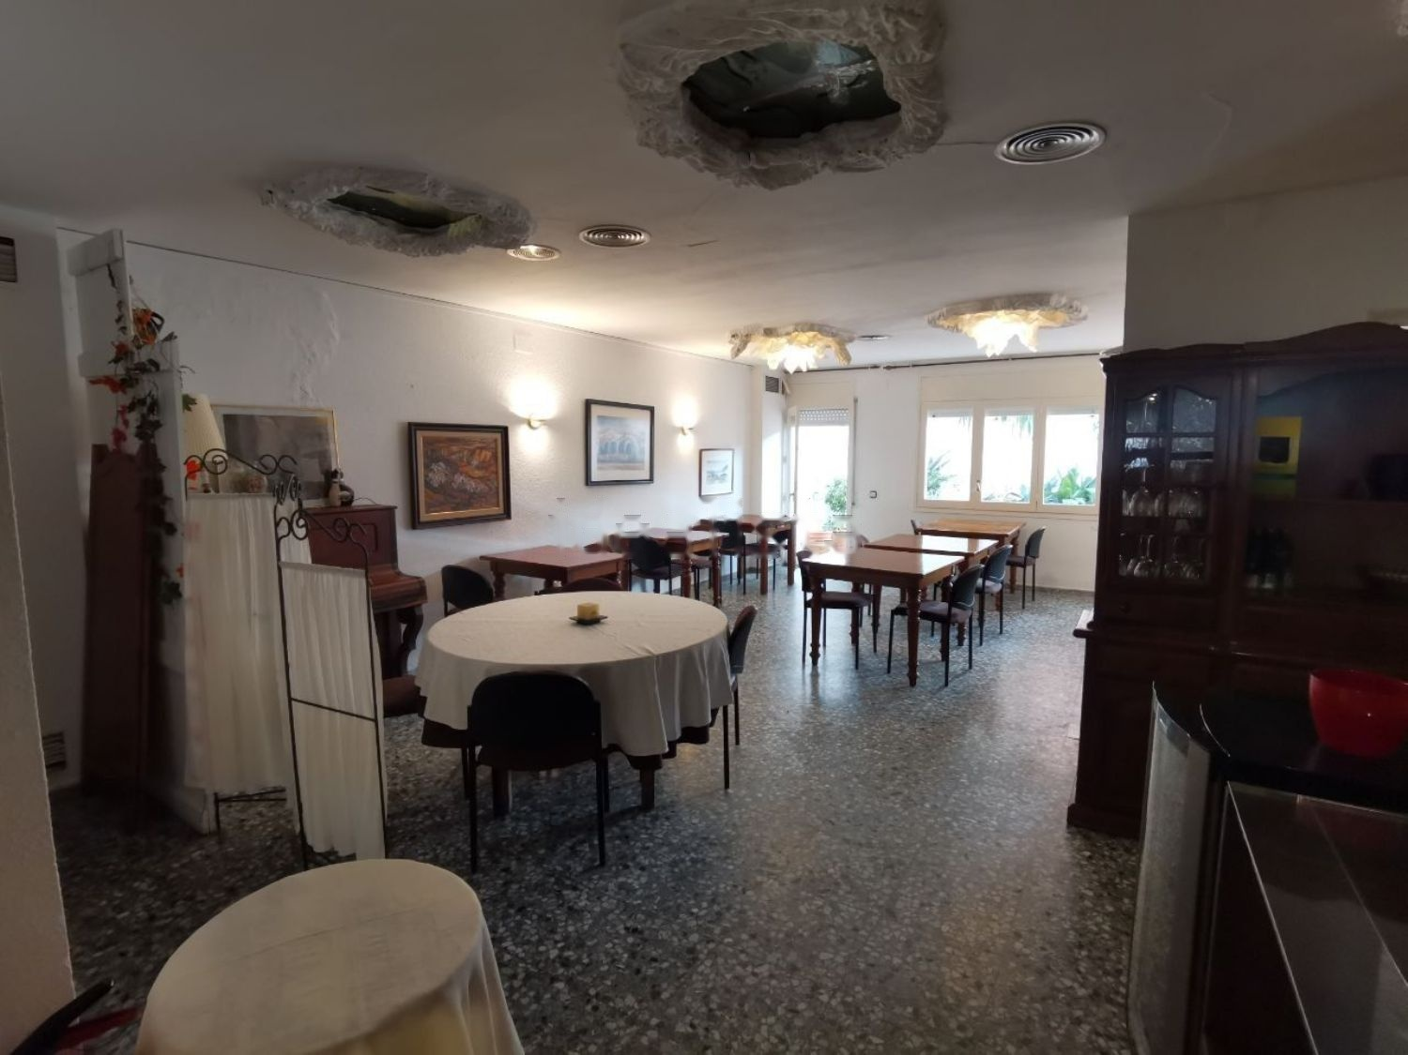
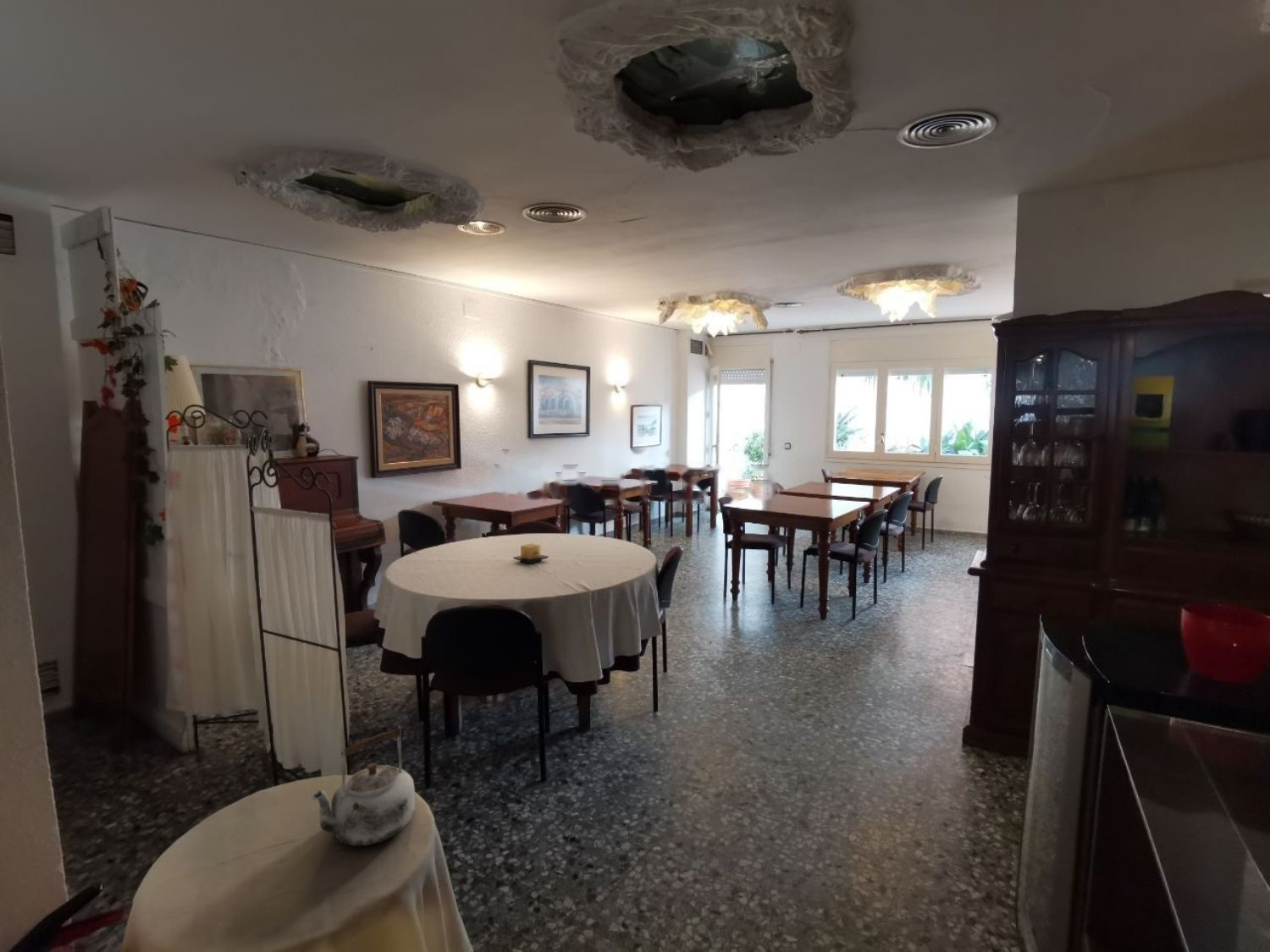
+ kettle [311,724,416,847]
